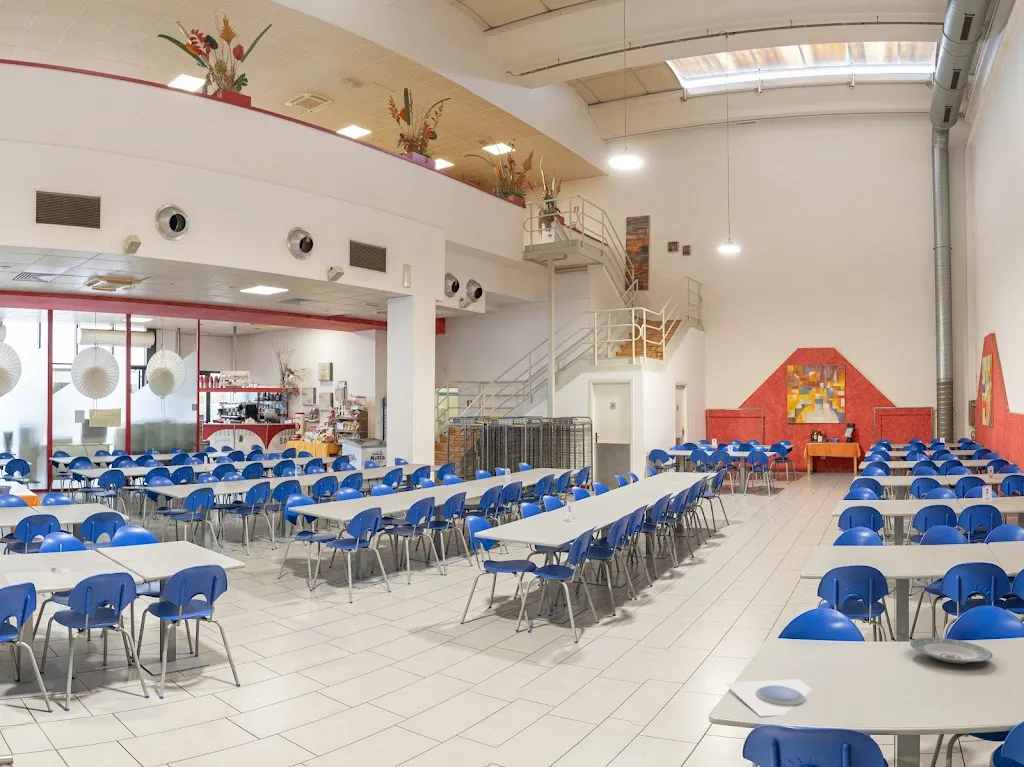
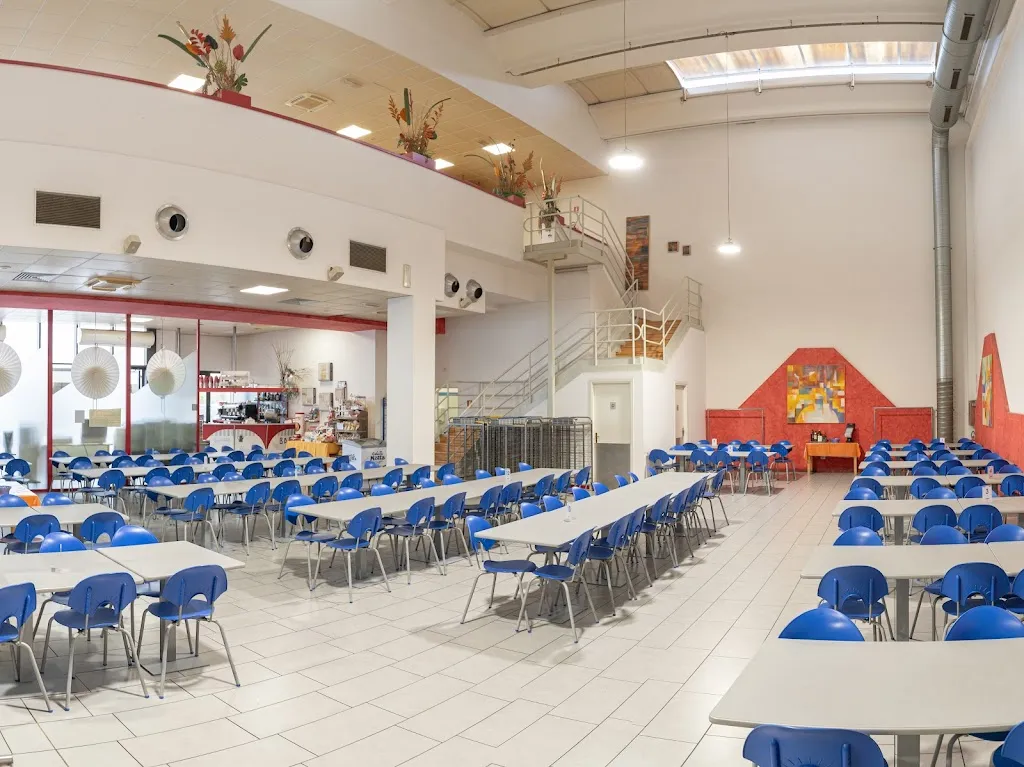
- plate [909,637,994,664]
- plate [723,678,813,718]
